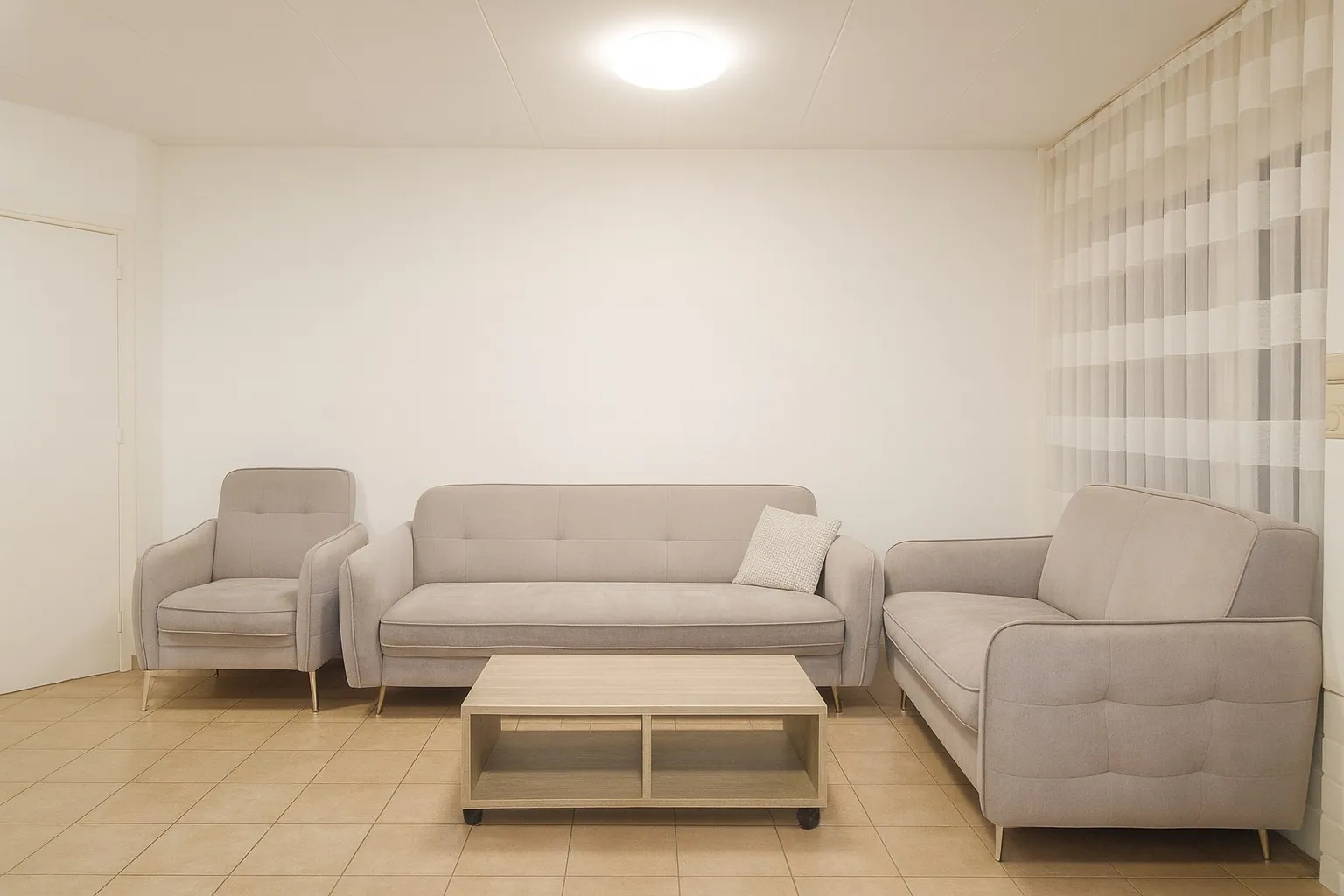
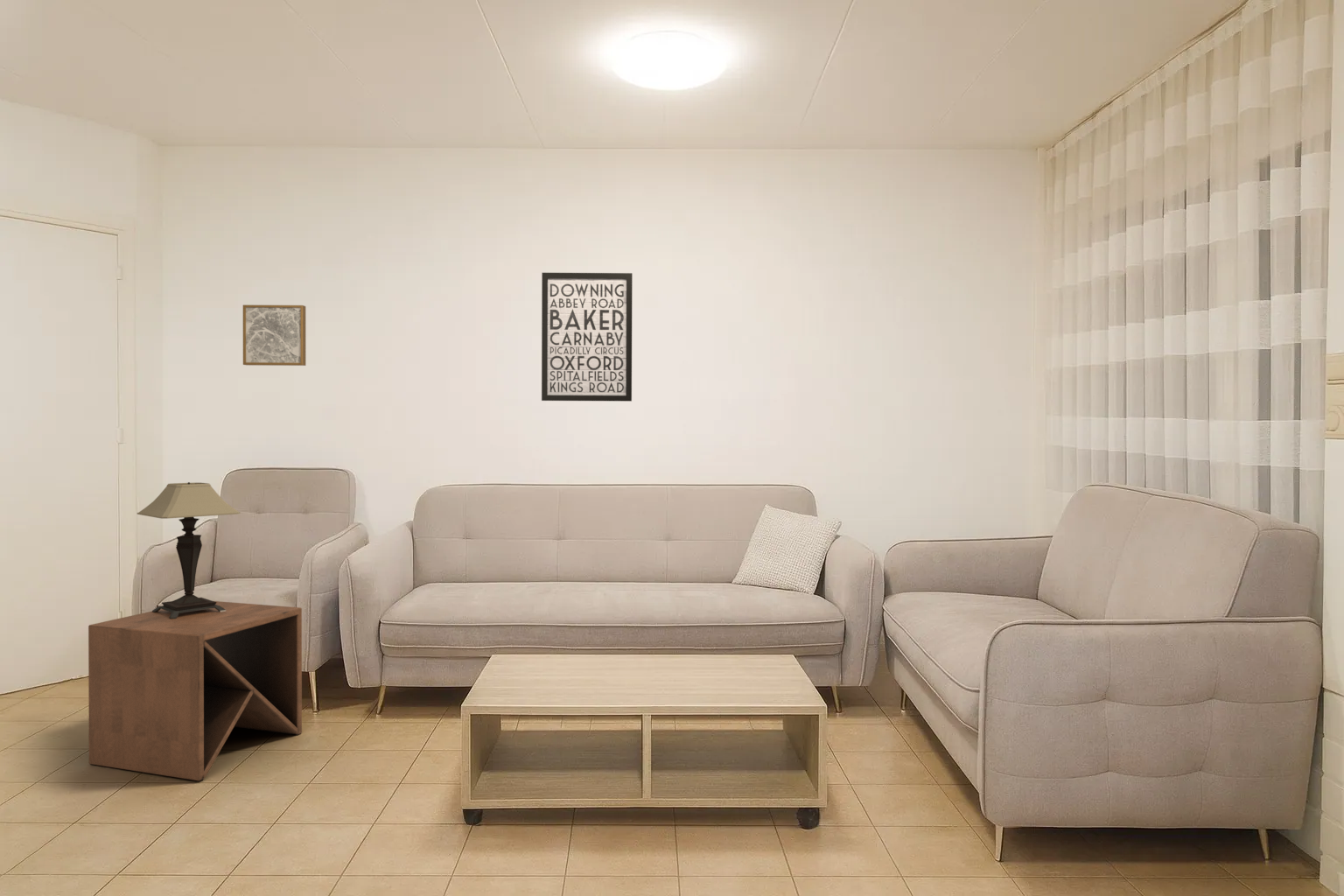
+ table lamp [137,481,242,620]
+ wall art [242,304,306,367]
+ wall art [541,272,634,402]
+ side table [88,600,303,781]
